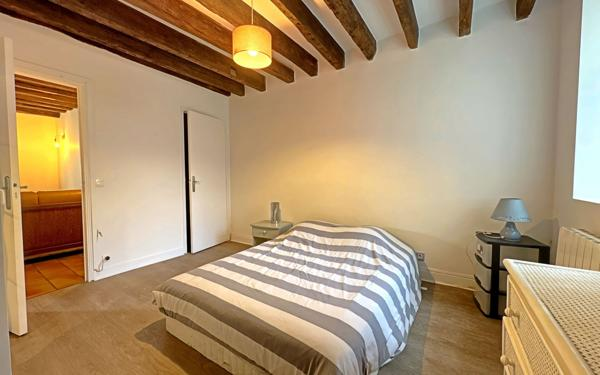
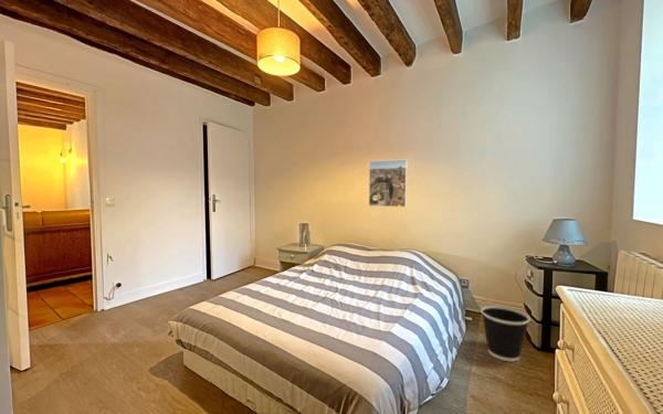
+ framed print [368,158,409,209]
+ wastebasket [480,305,532,362]
